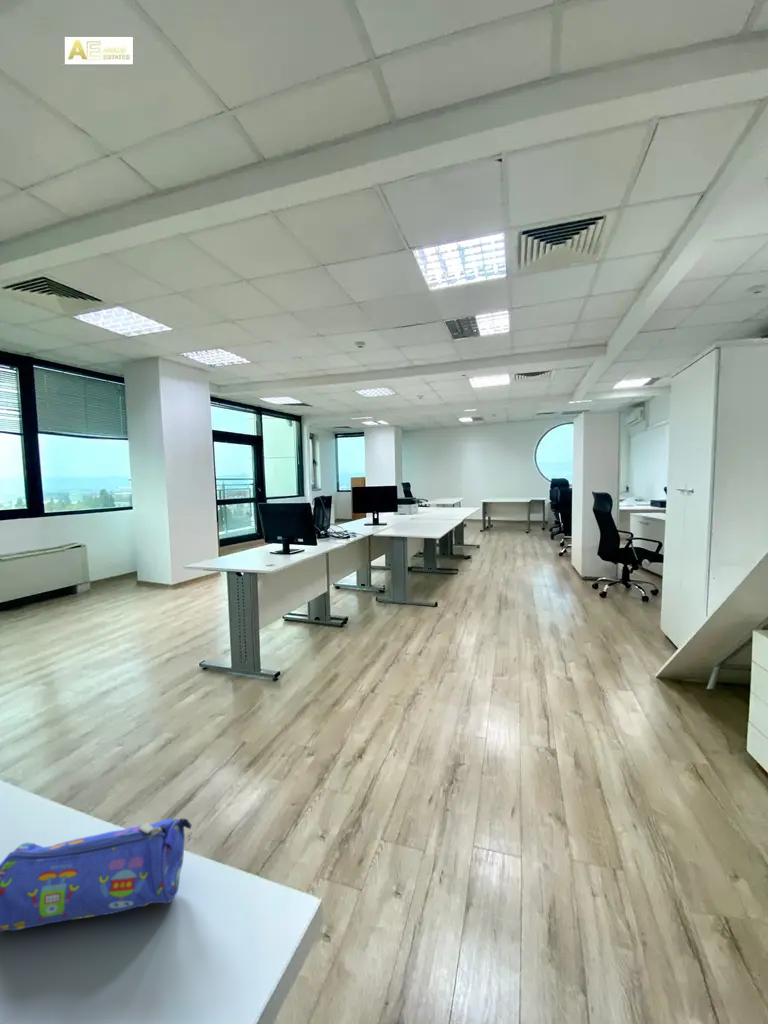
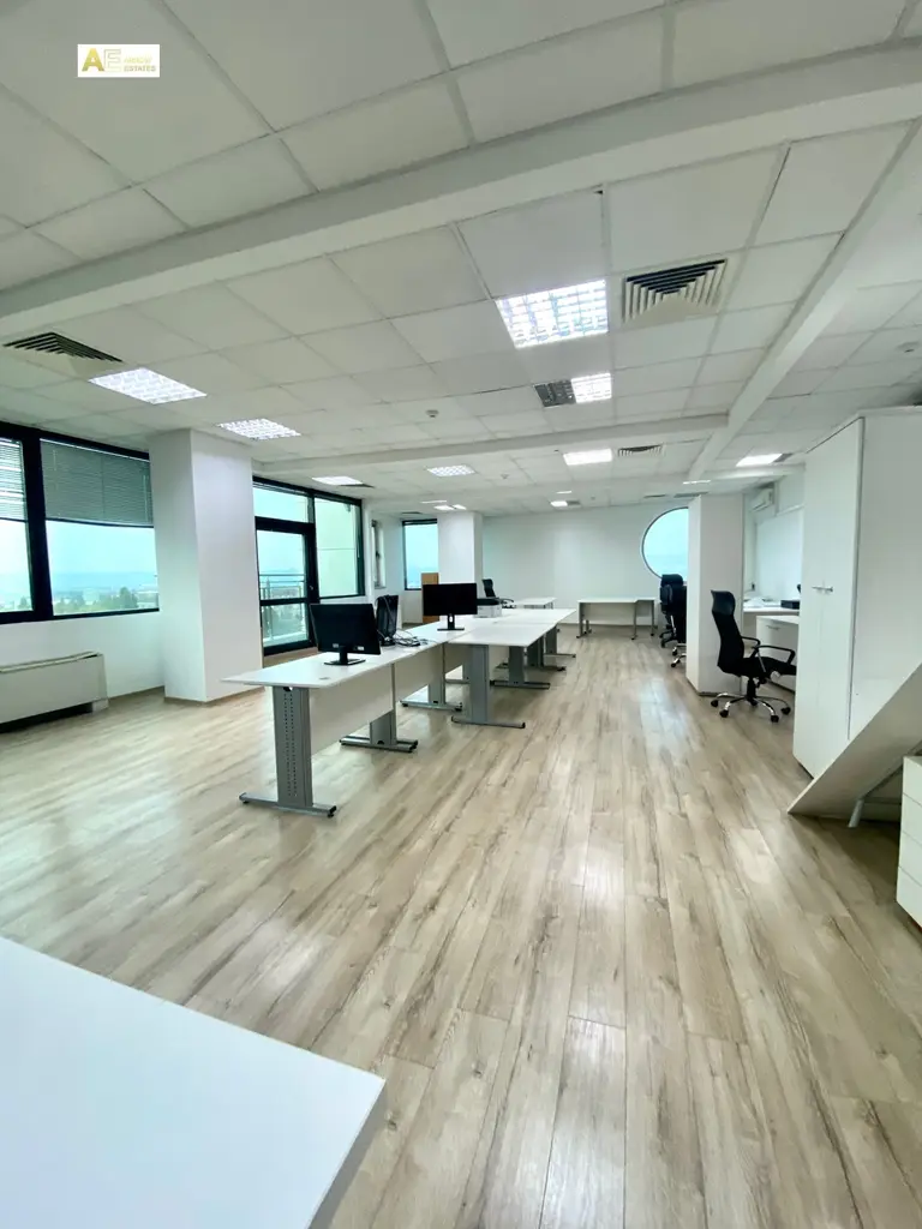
- pencil case [0,817,193,933]
